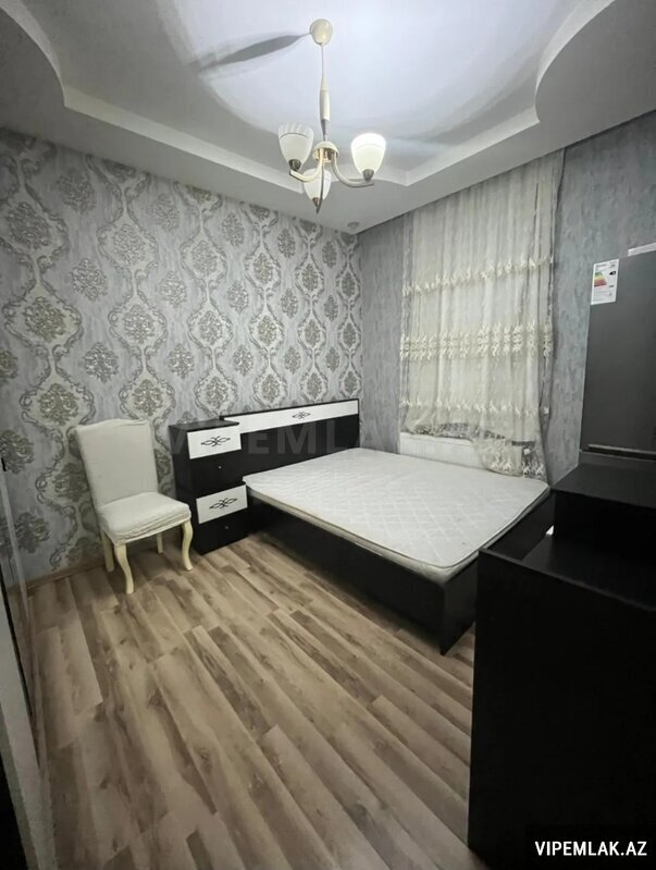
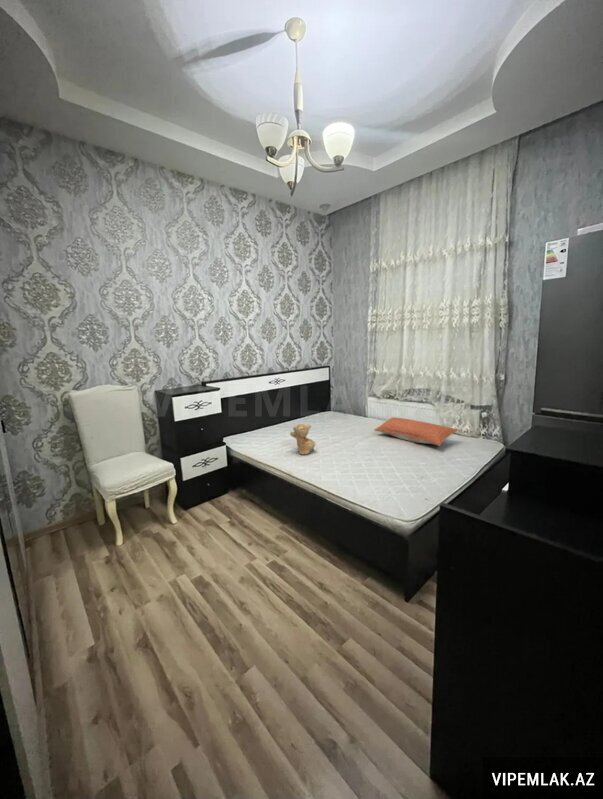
+ teddy bear [289,423,317,456]
+ pillow [373,416,459,447]
